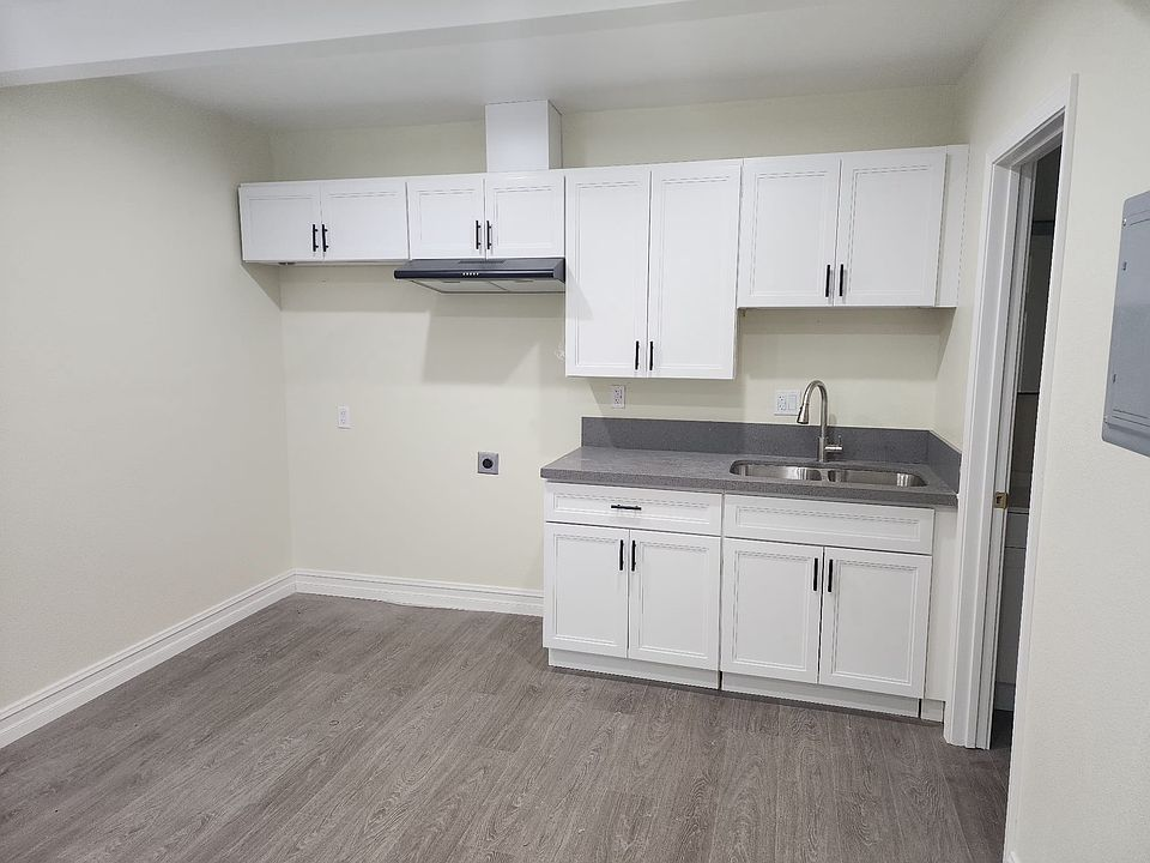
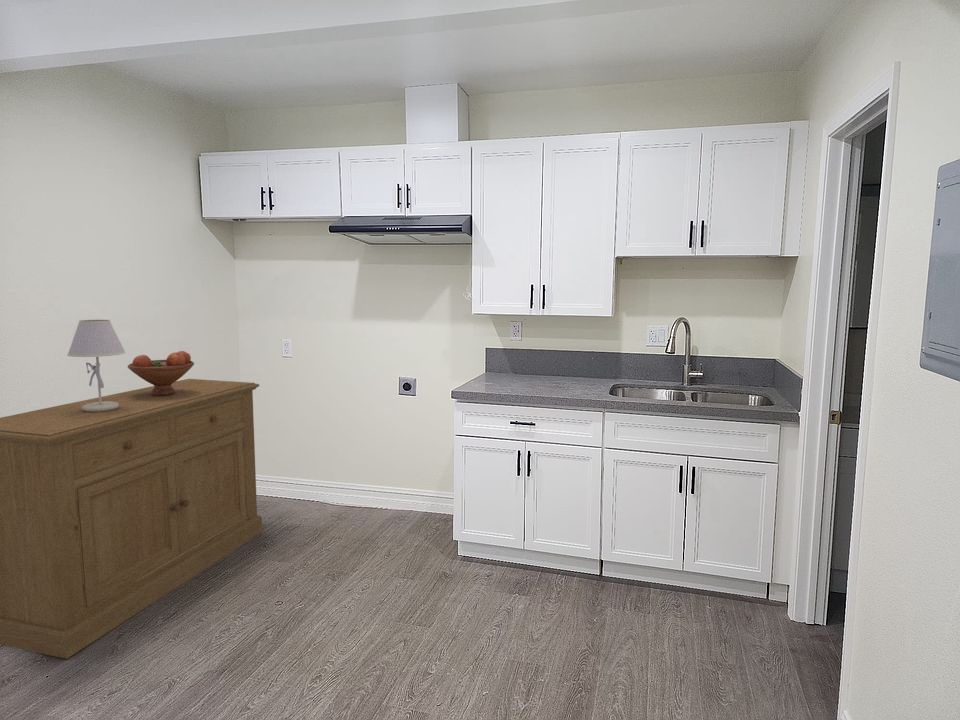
+ fruit bowl [127,350,195,396]
+ sideboard [0,378,263,660]
+ table lamp [66,319,127,412]
